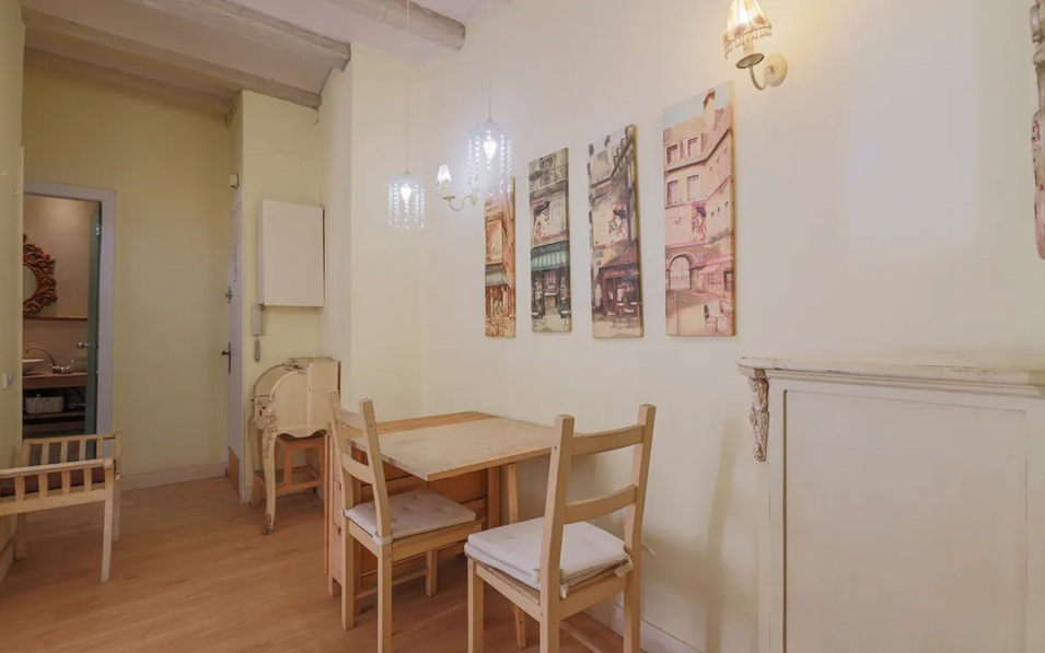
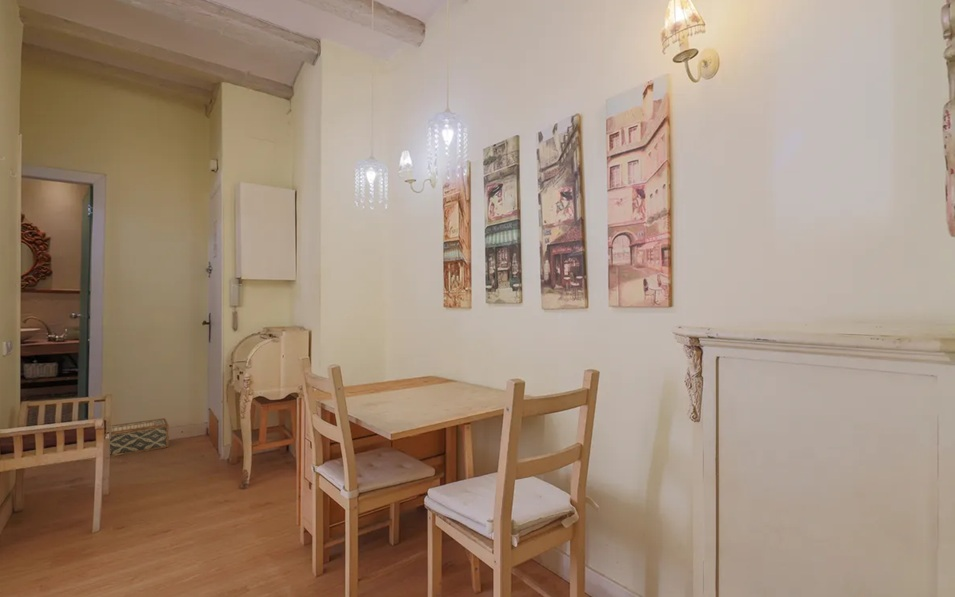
+ woven basket [109,417,170,458]
